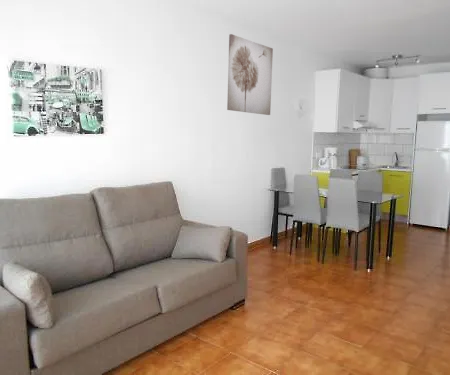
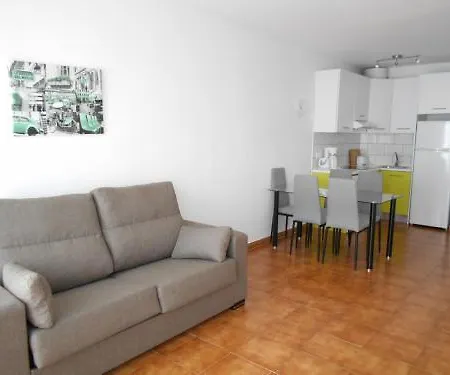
- wall art [226,33,274,116]
